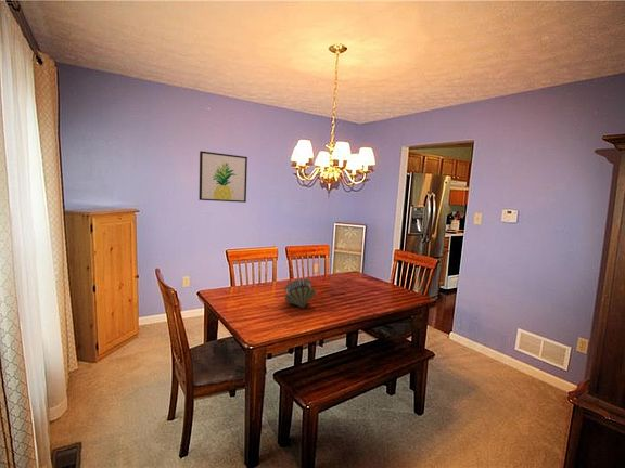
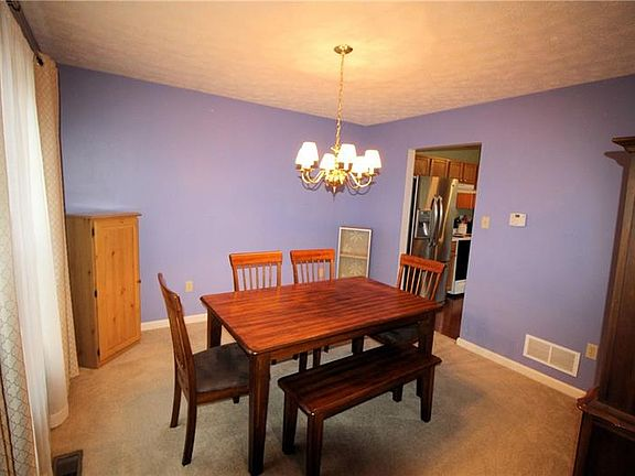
- wall art [197,150,248,204]
- drum [283,277,317,310]
